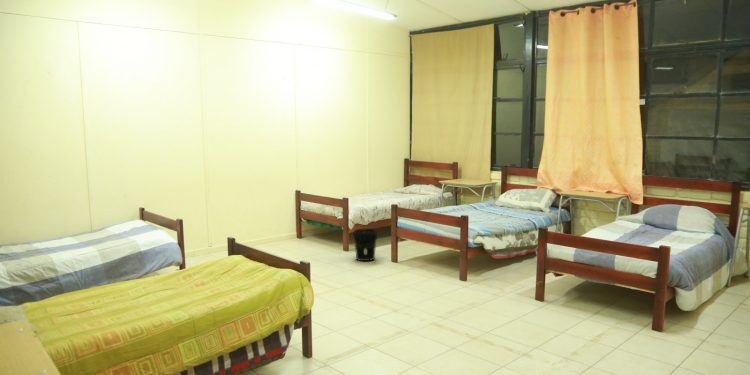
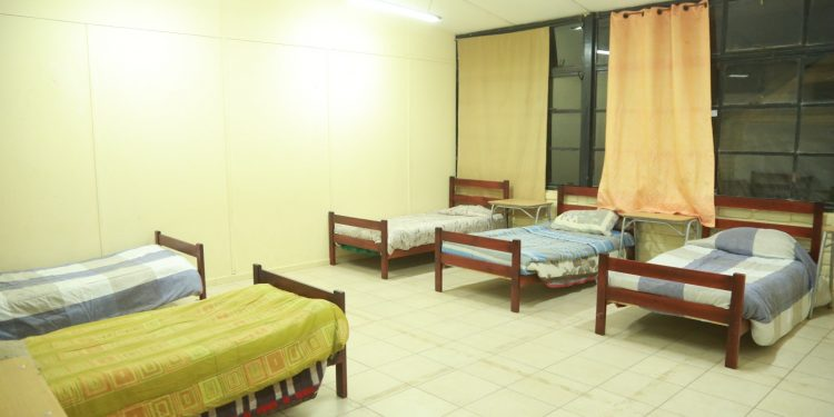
- wastebasket [352,228,378,262]
